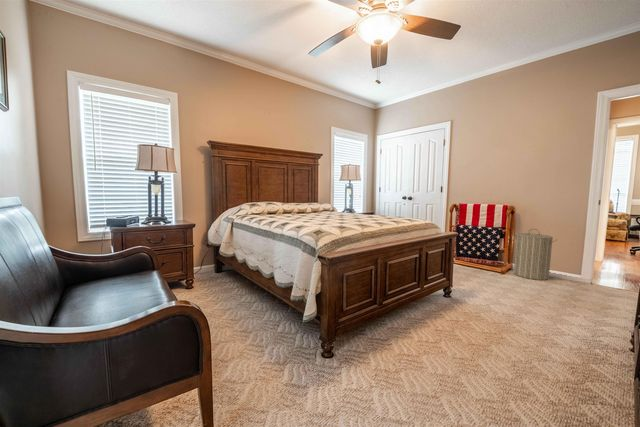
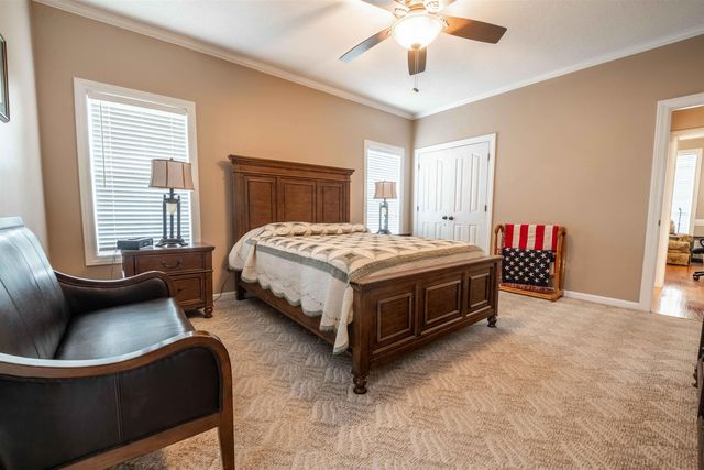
- laundry hamper [512,228,558,281]
